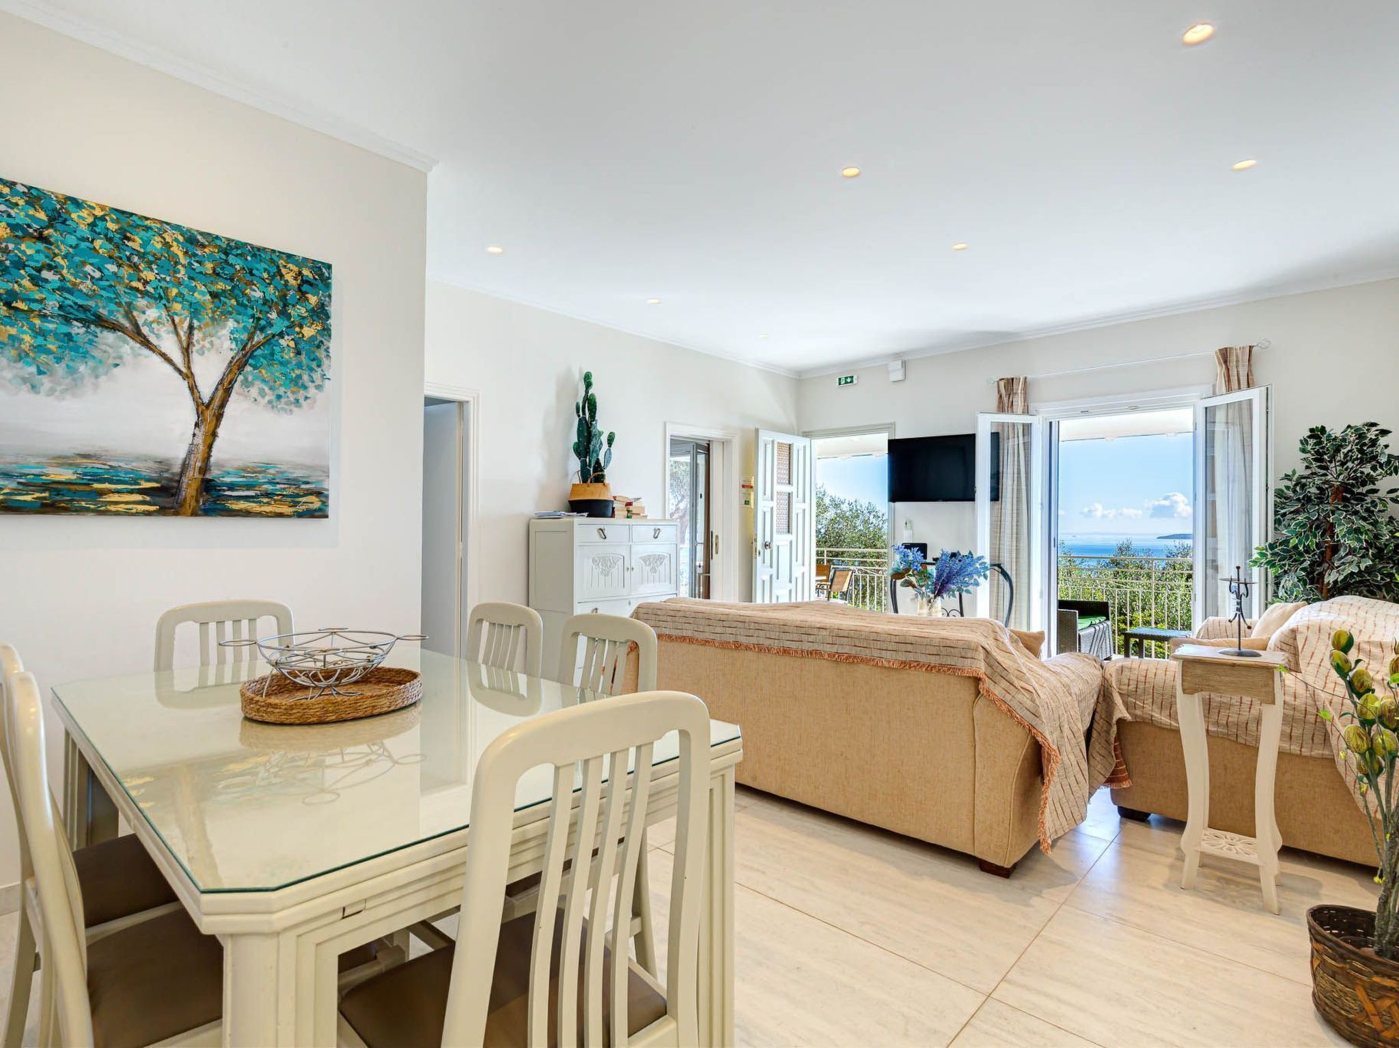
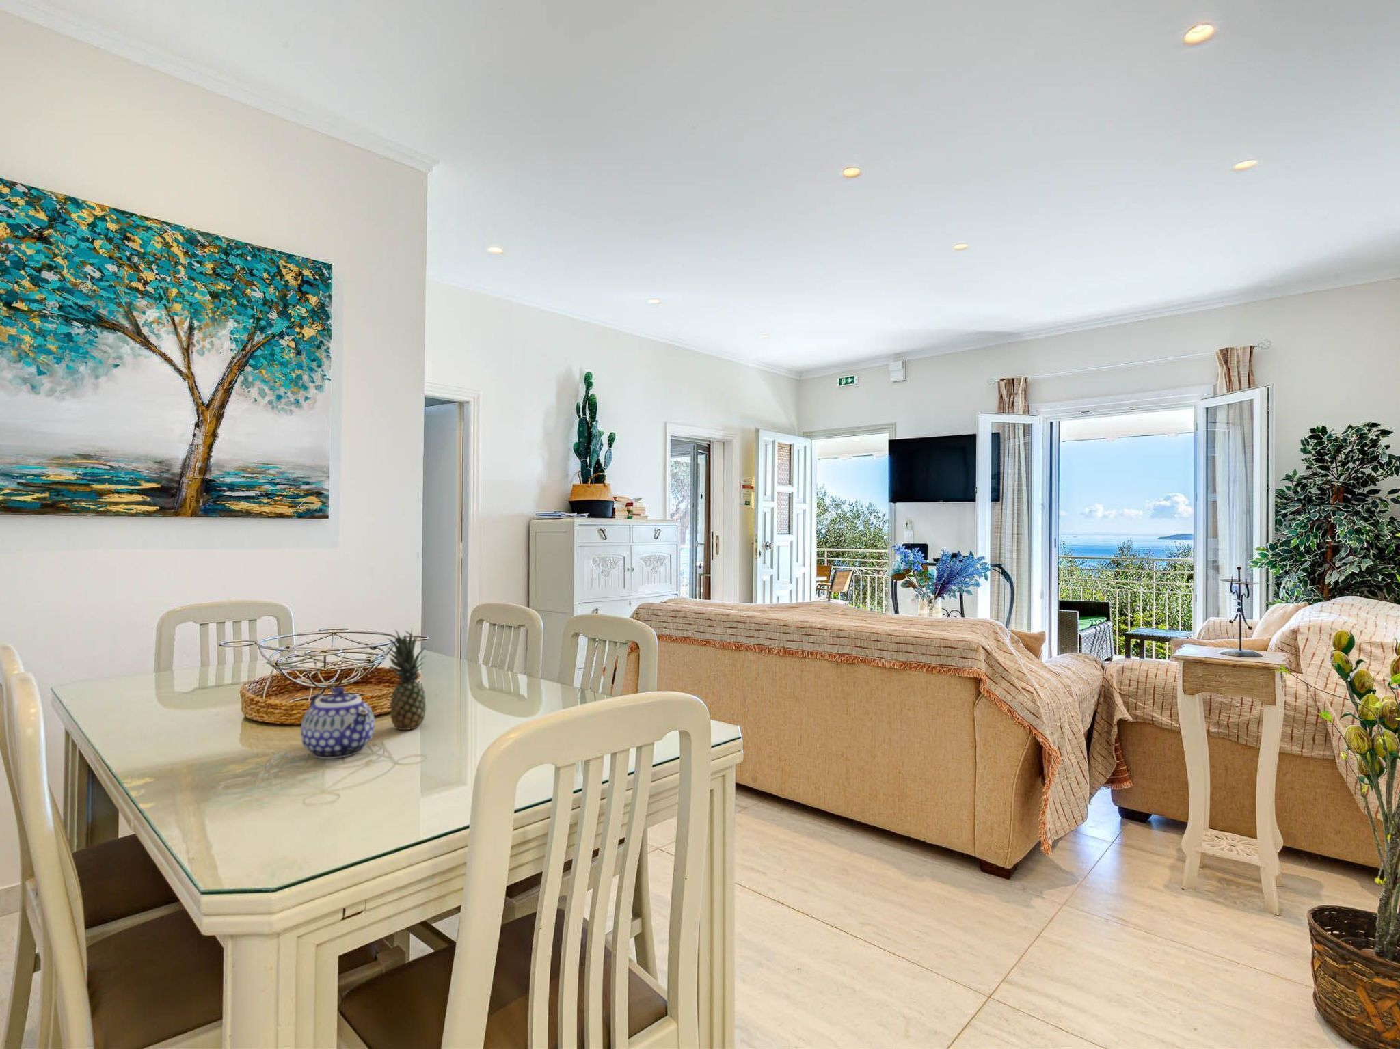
+ teapot [300,686,375,759]
+ fruit [385,628,428,731]
